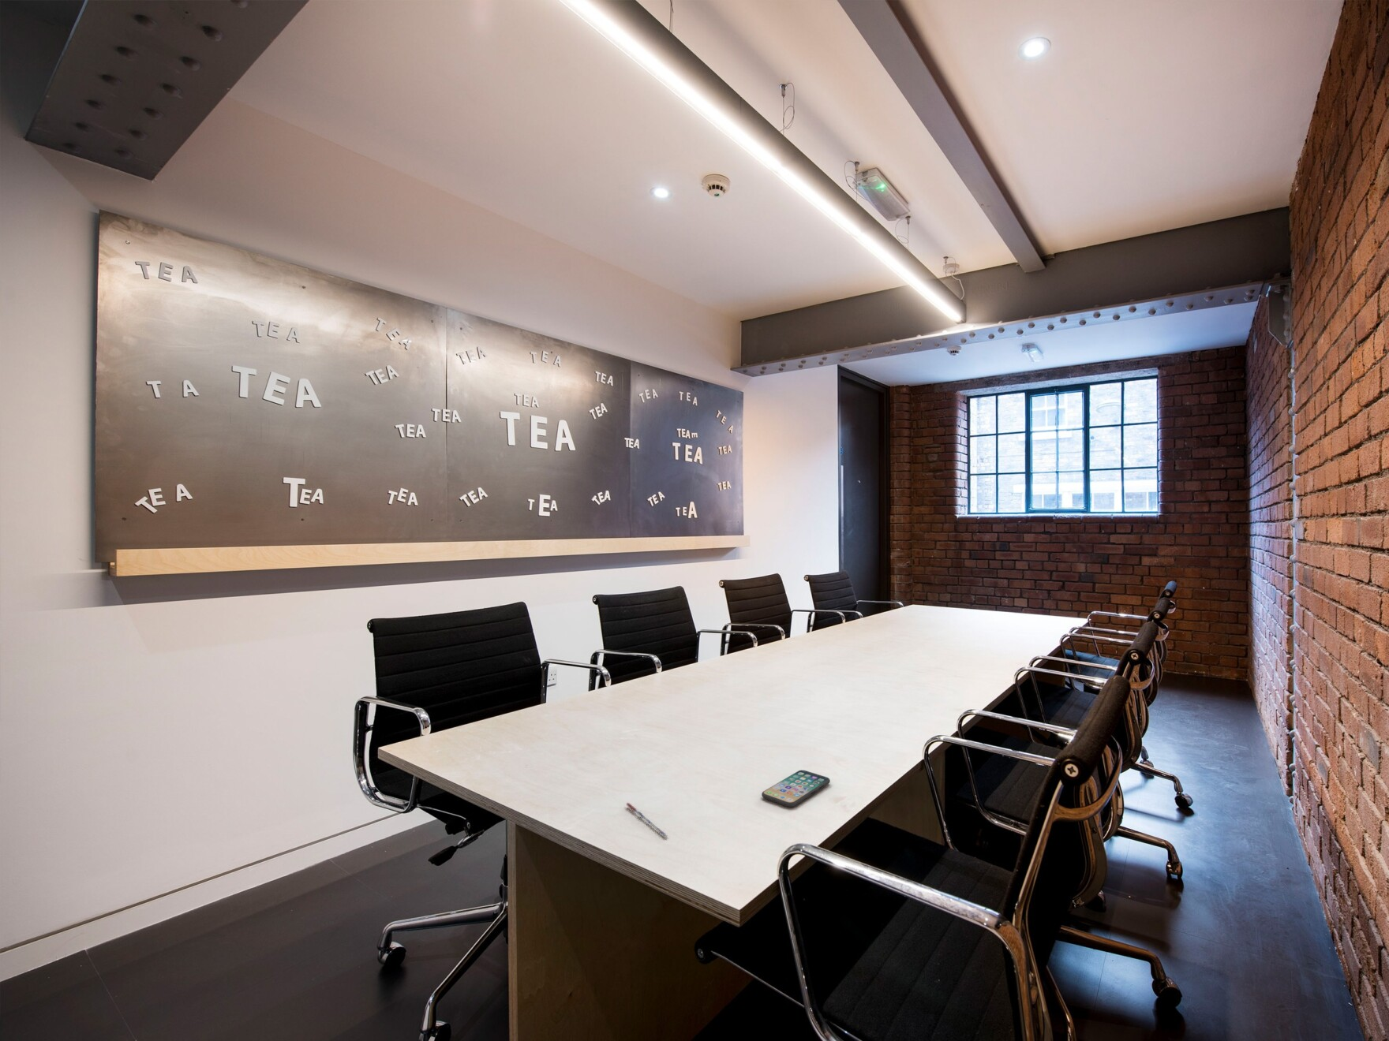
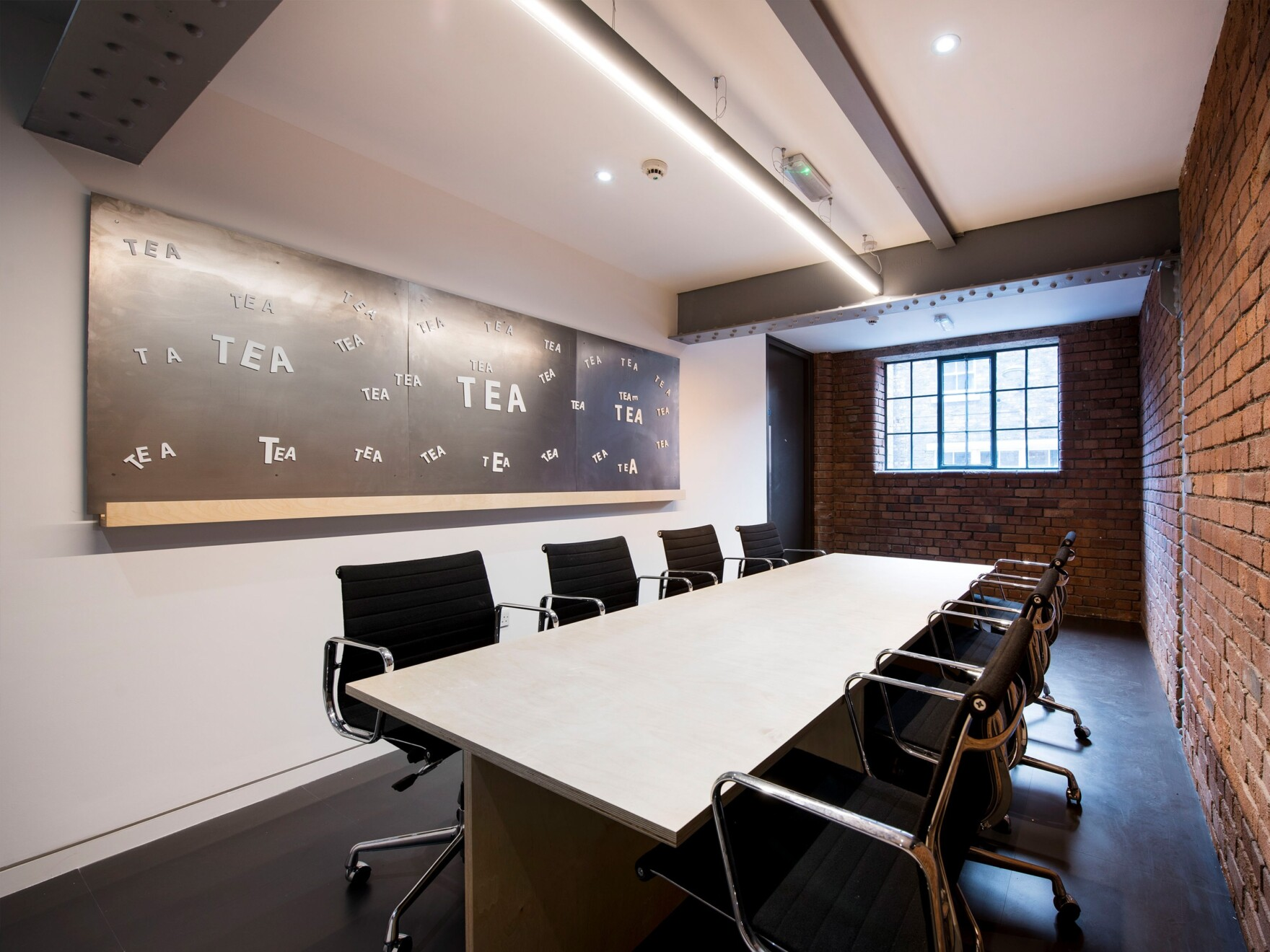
- pen [626,802,668,838]
- smartphone [761,770,831,808]
